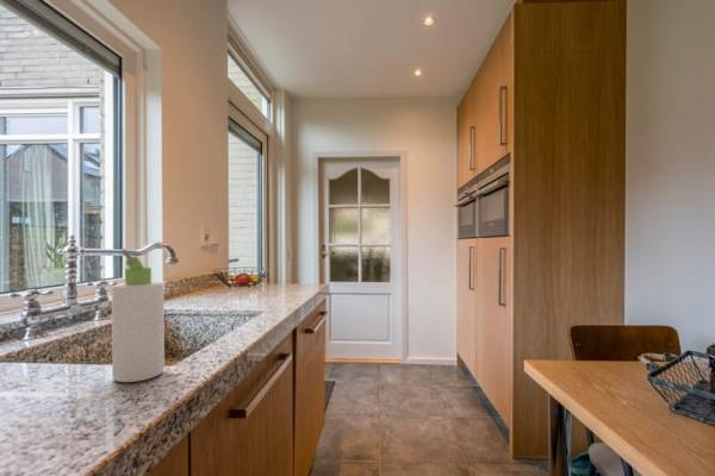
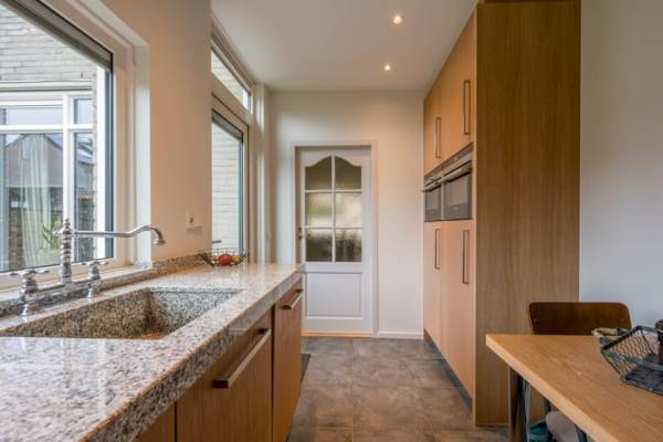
- bottle [111,248,166,383]
